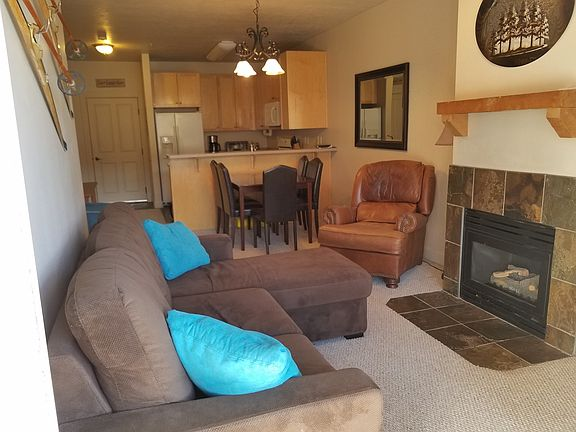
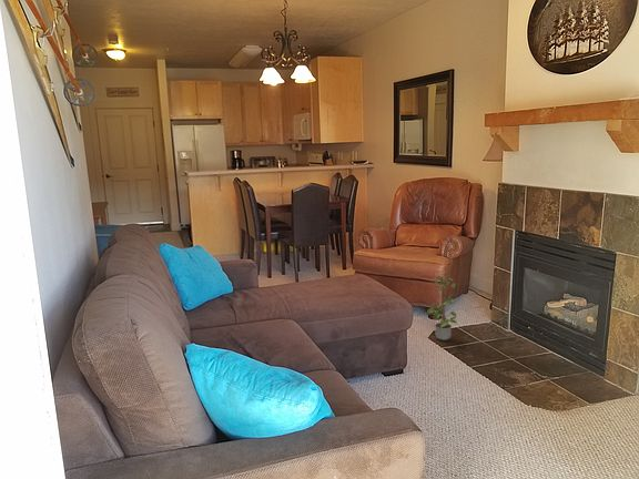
+ potted plant [426,274,458,342]
